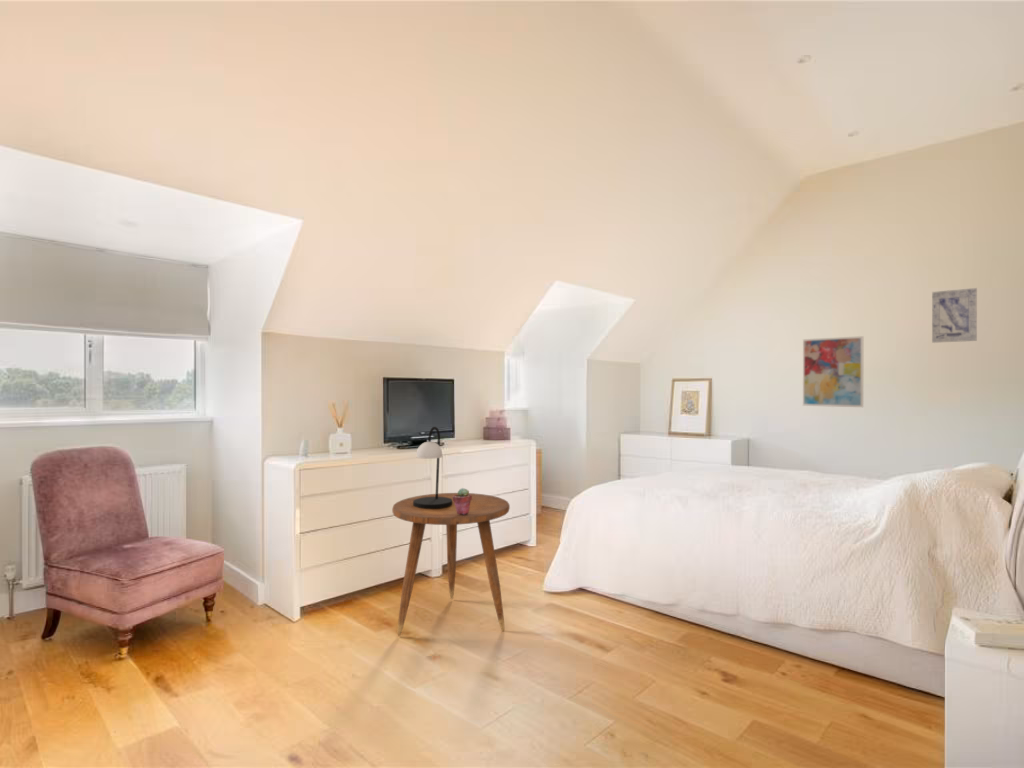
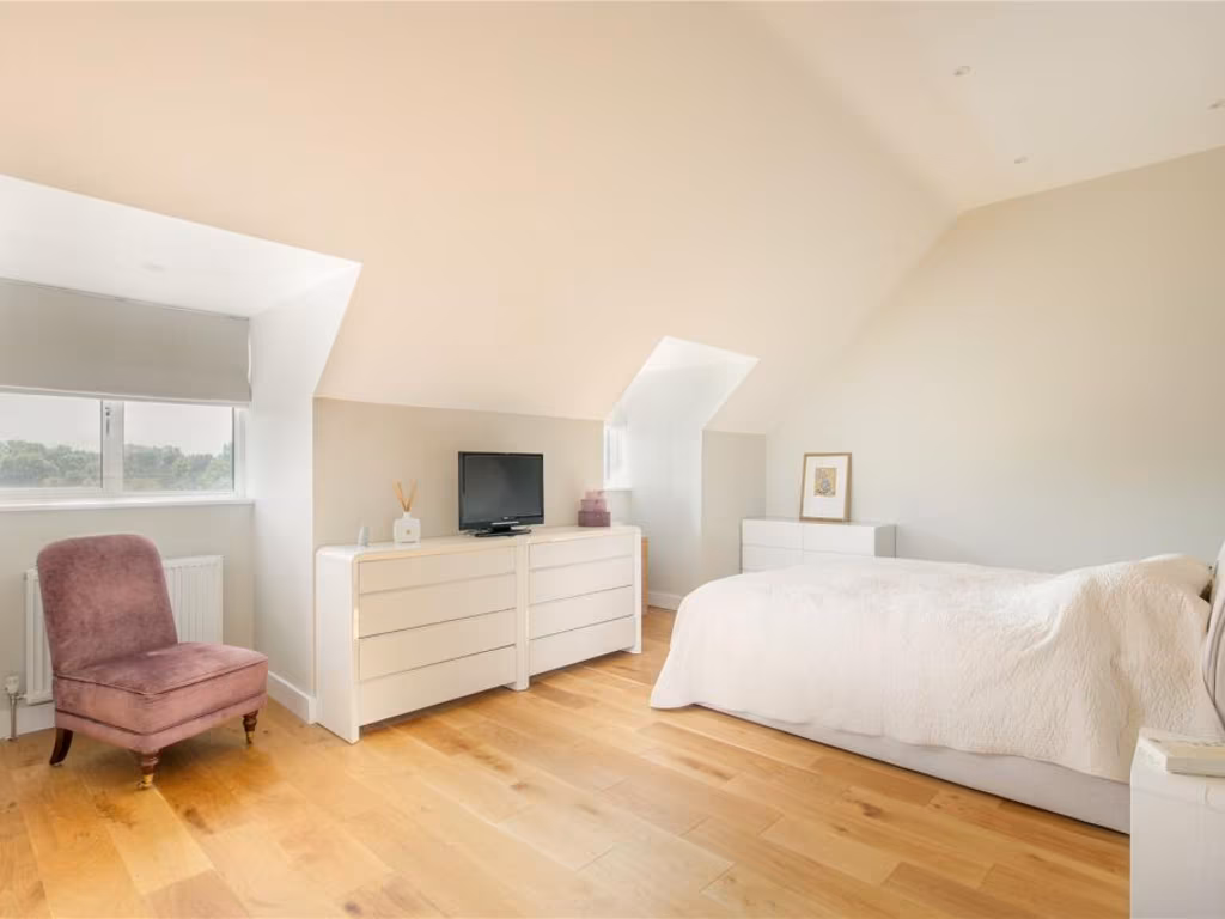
- wall art [802,335,864,408]
- side table [391,492,511,637]
- wall art [931,287,978,344]
- potted succulent [453,487,472,514]
- table lamp [413,426,452,508]
